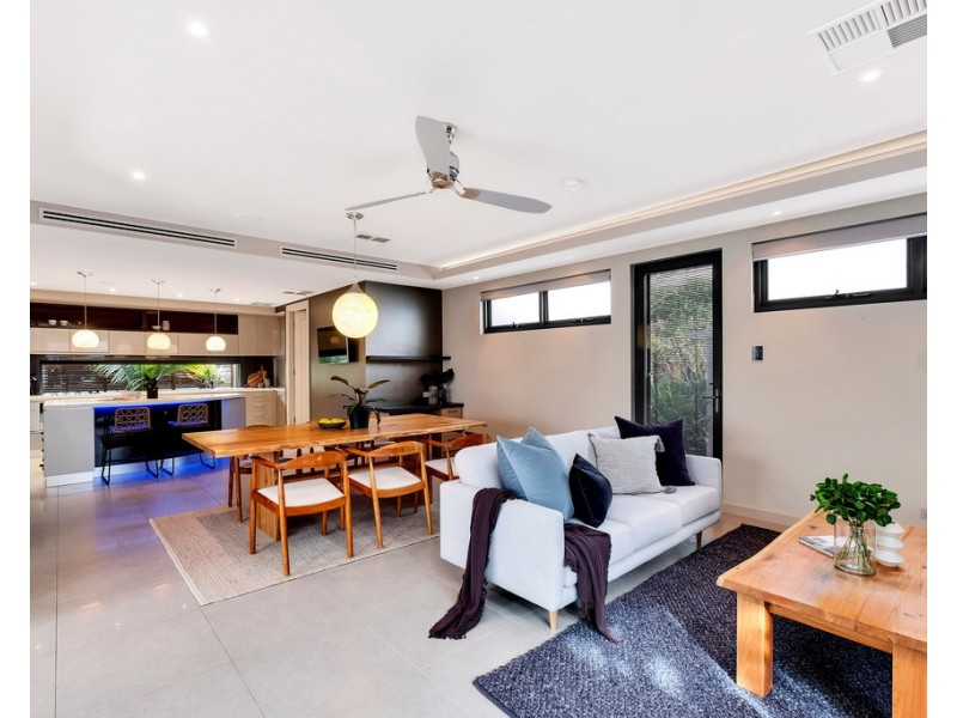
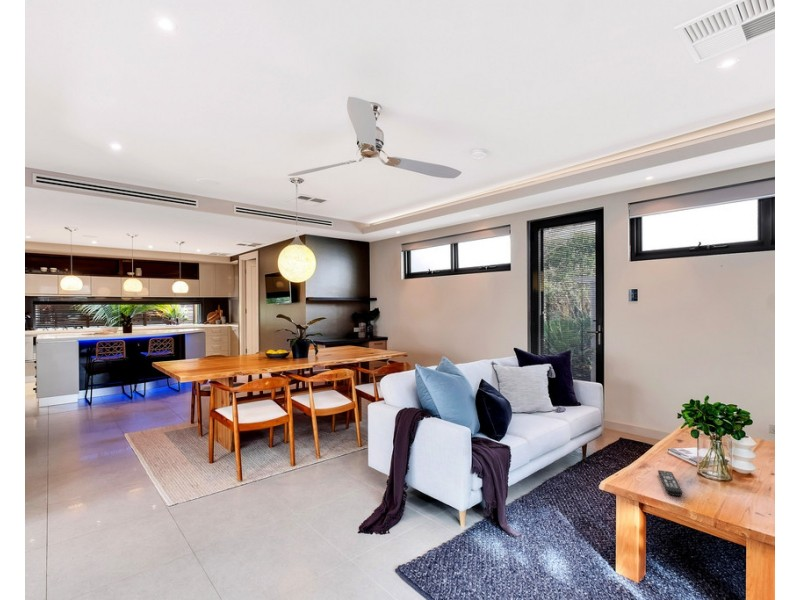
+ remote control [657,469,683,497]
